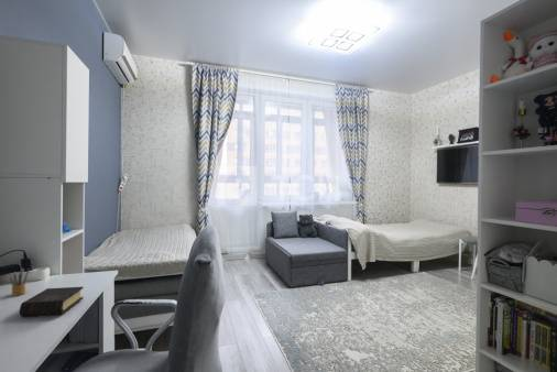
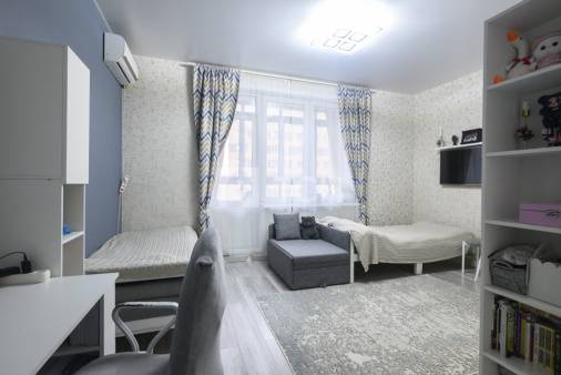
- book [19,286,85,318]
- pencil box [9,267,30,297]
